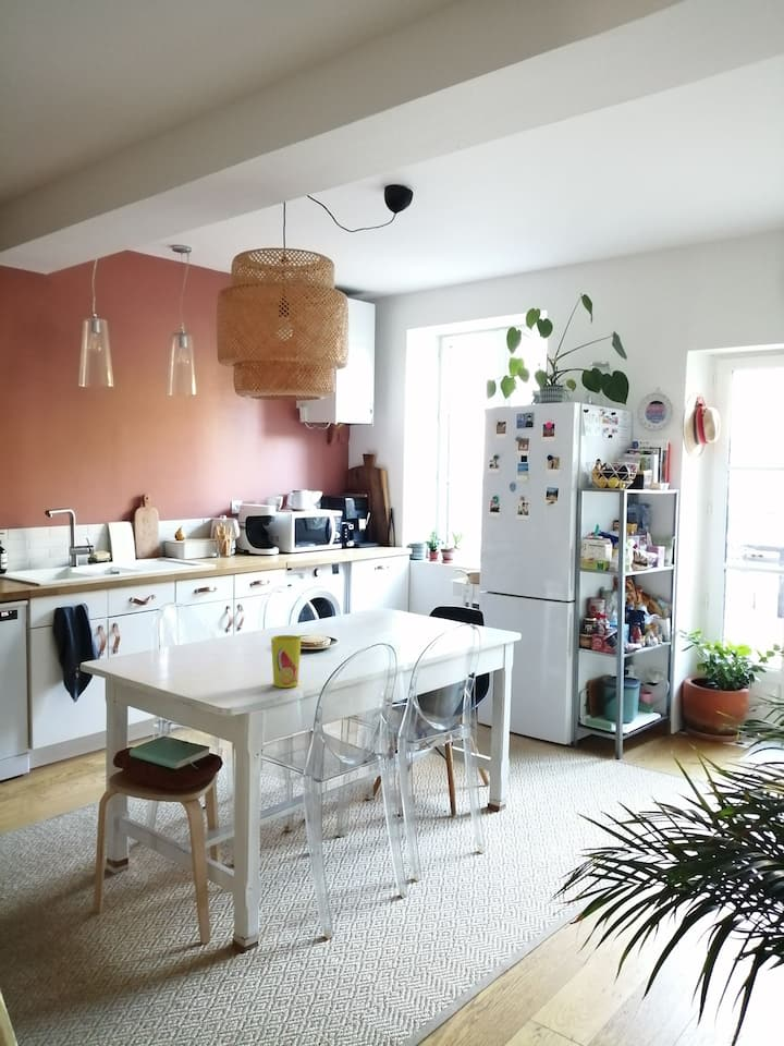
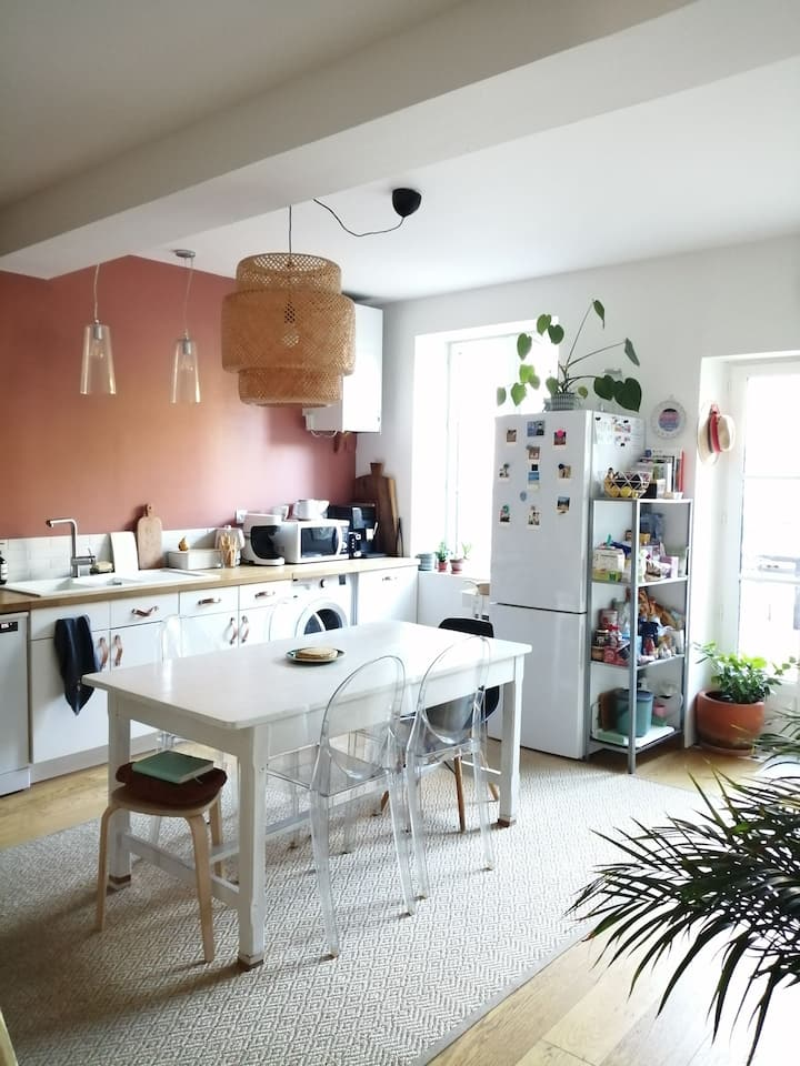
- cup [270,634,303,689]
